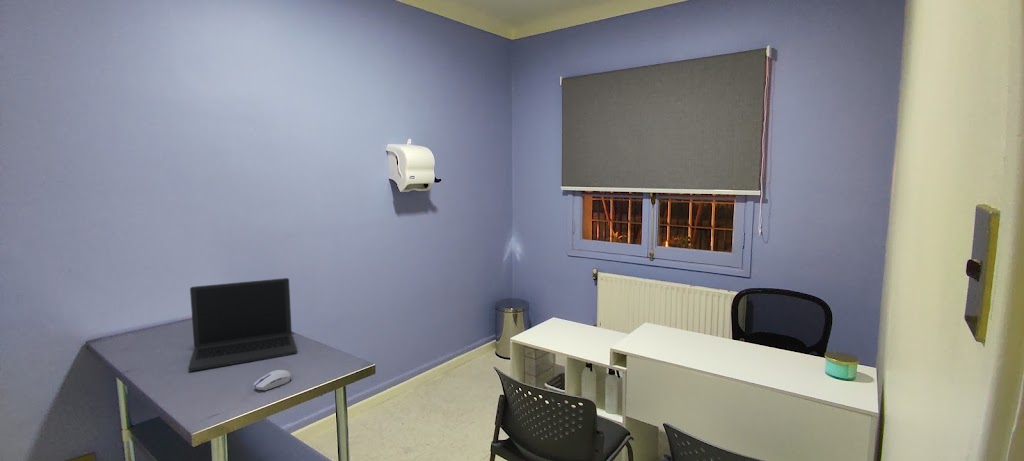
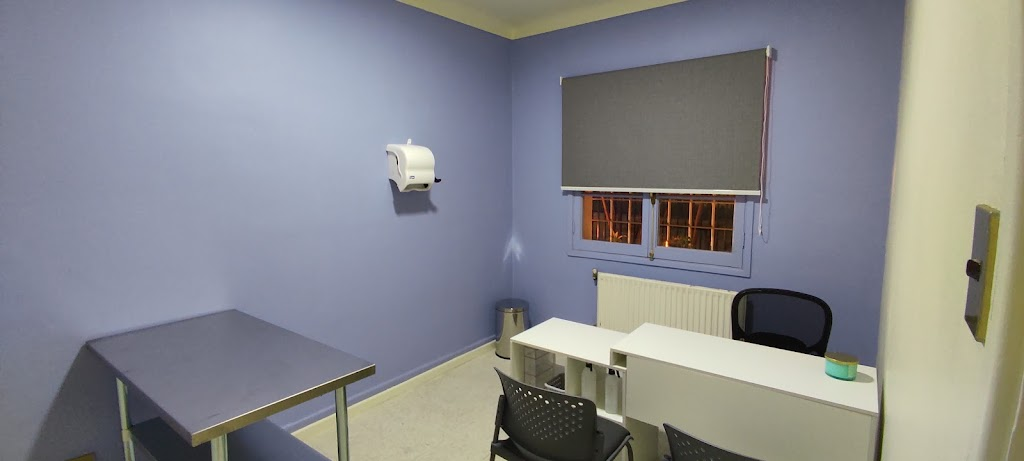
- laptop [187,277,298,372]
- computer mouse [253,369,292,391]
